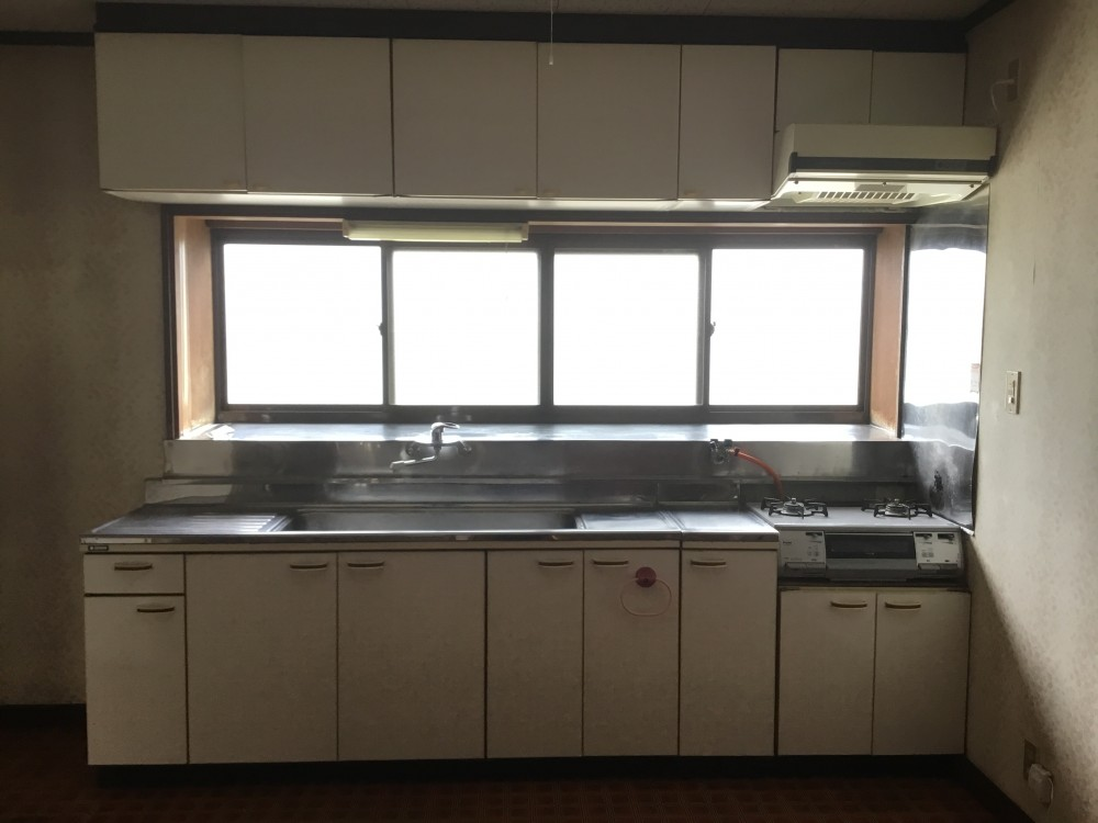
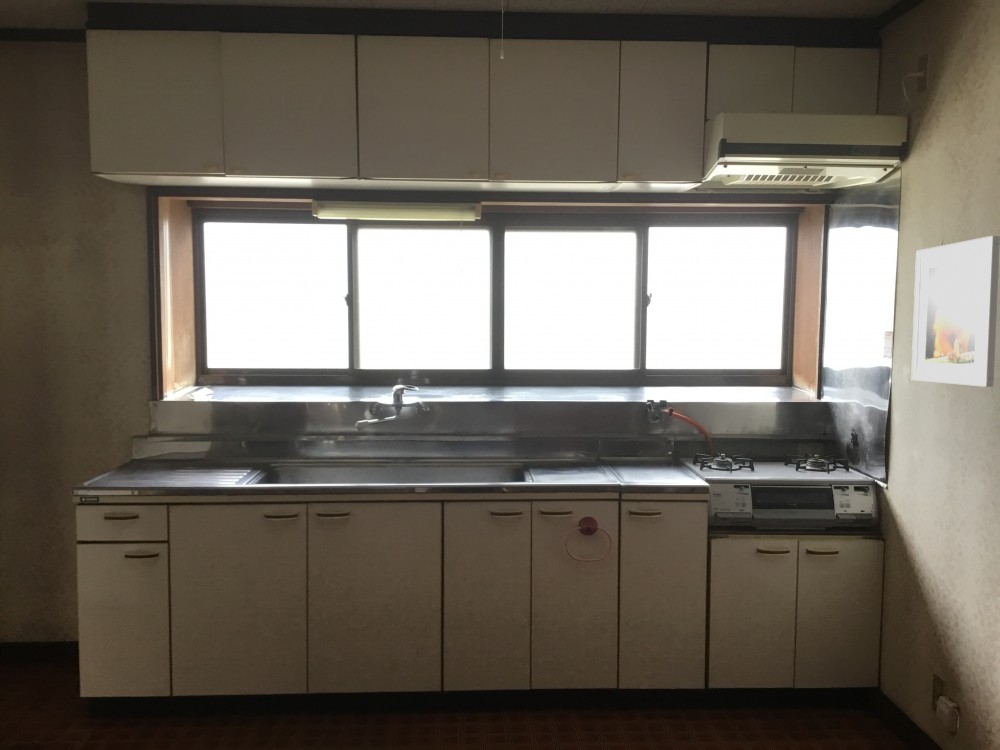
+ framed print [910,235,1000,388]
